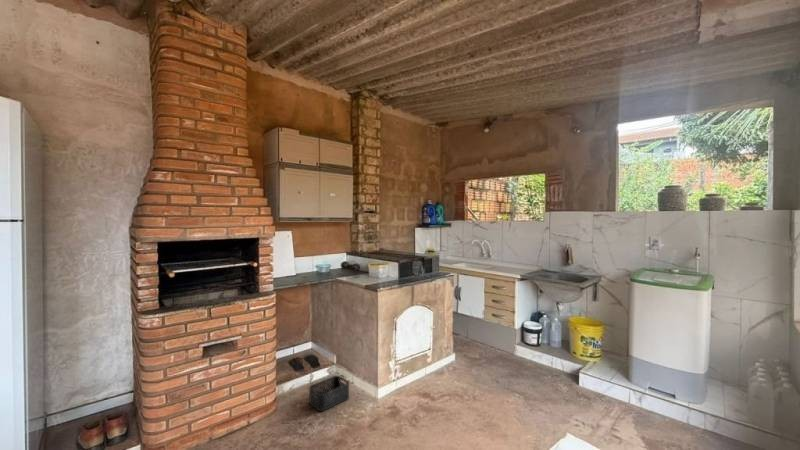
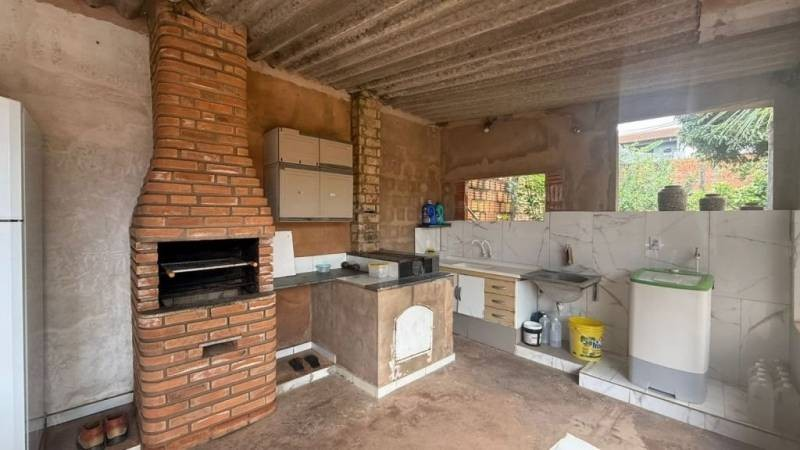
- storage bin [308,375,350,412]
